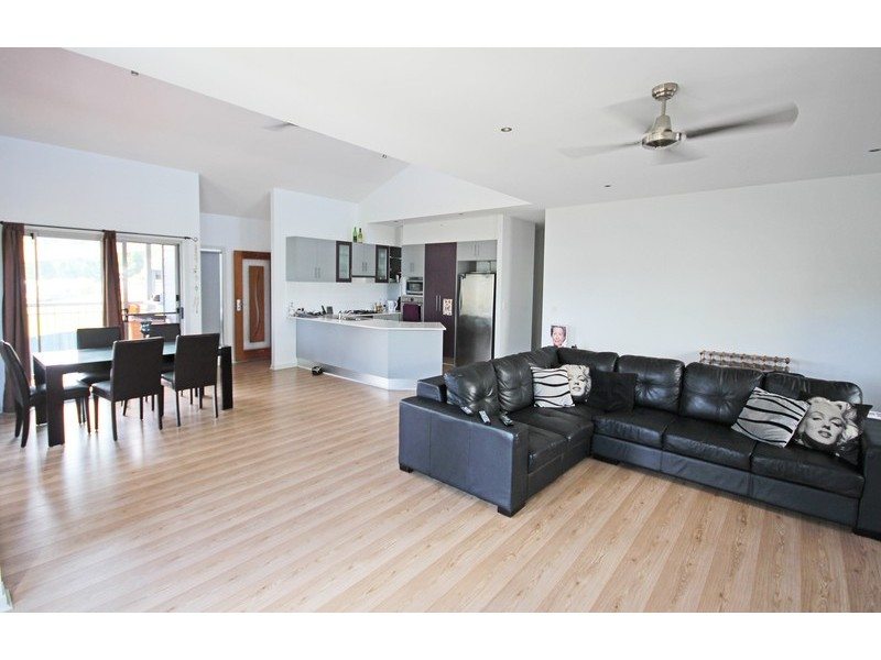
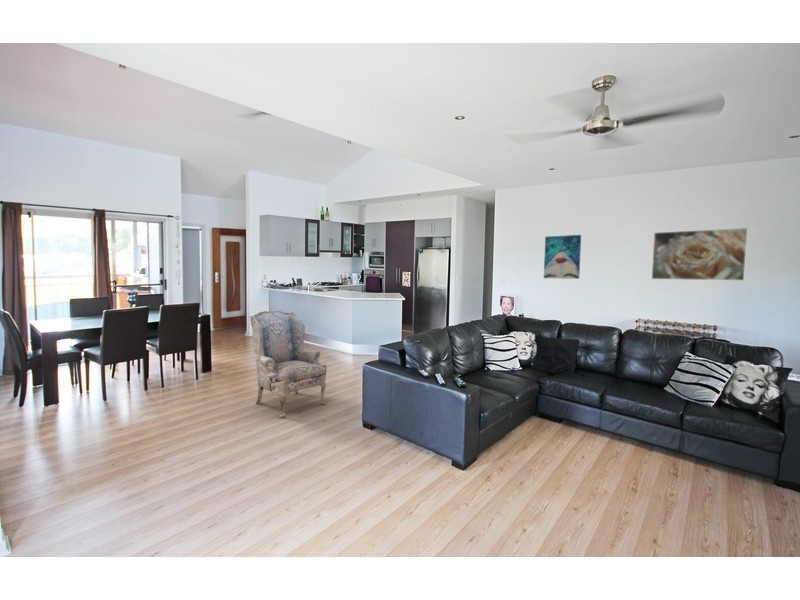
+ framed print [651,227,748,281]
+ wall art [543,234,582,280]
+ armchair [248,310,328,417]
